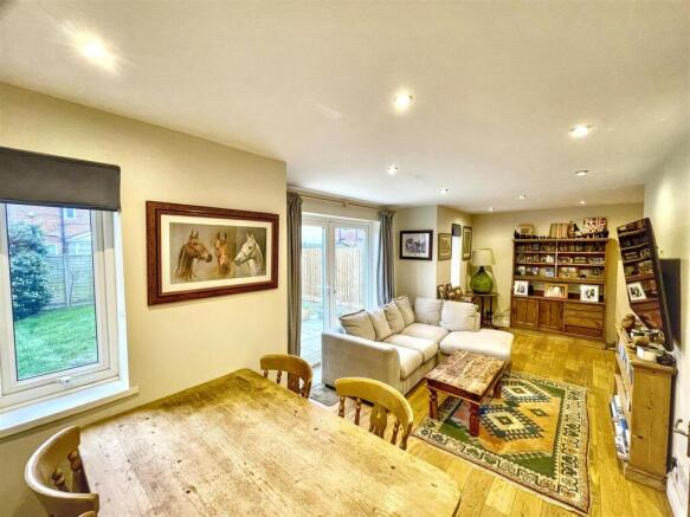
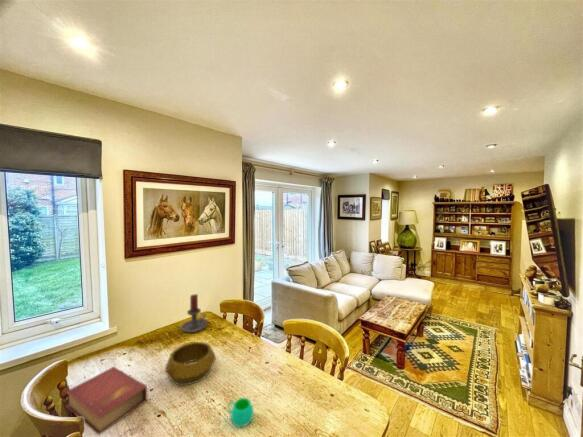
+ book [65,366,148,436]
+ mug [227,397,255,428]
+ decorative bowl [164,341,217,386]
+ candle holder [180,293,208,334]
